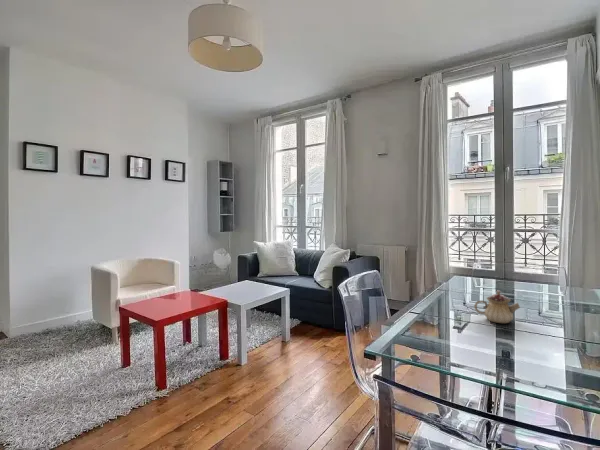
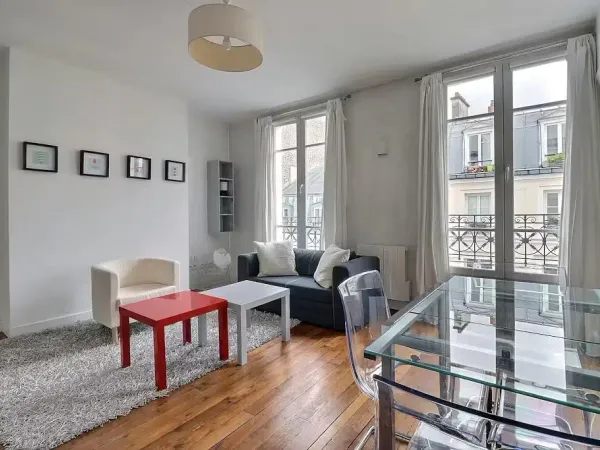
- teapot [473,289,521,324]
